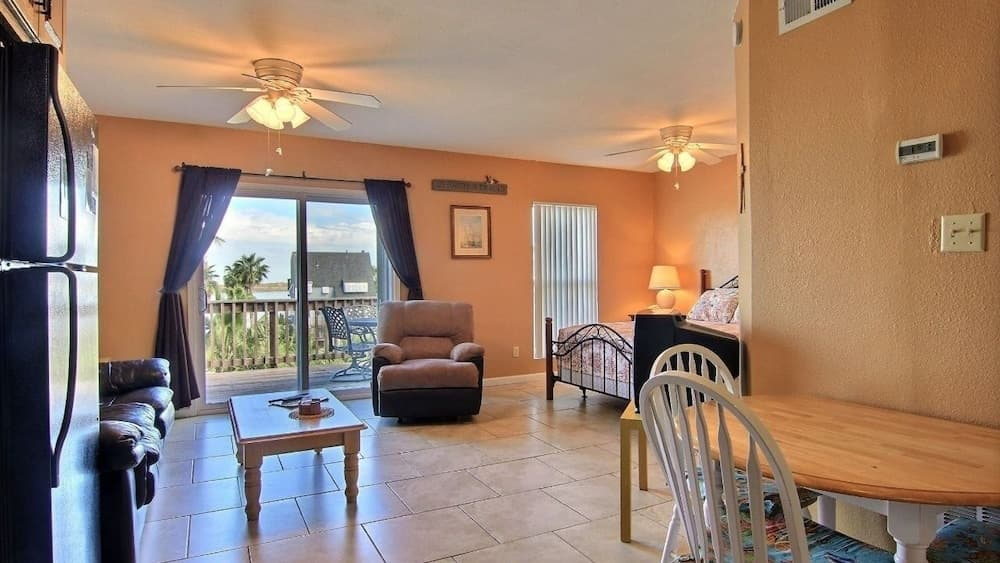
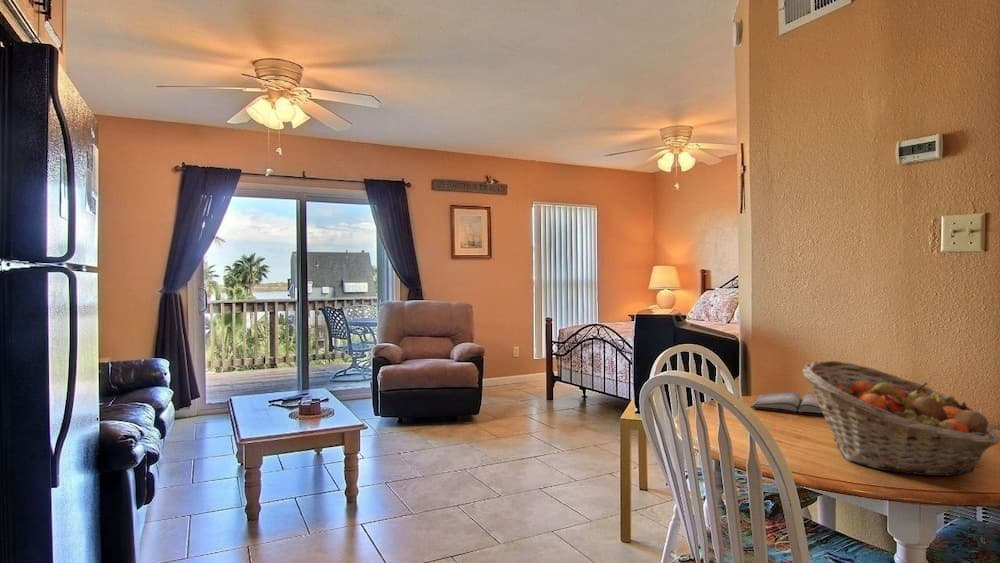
+ hardback book [749,391,825,417]
+ fruit basket [802,360,1000,477]
